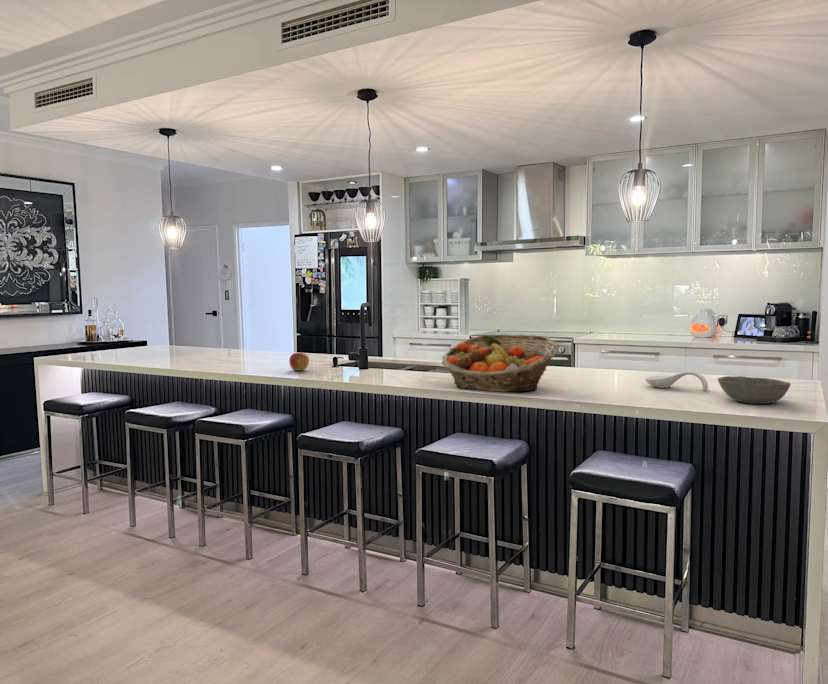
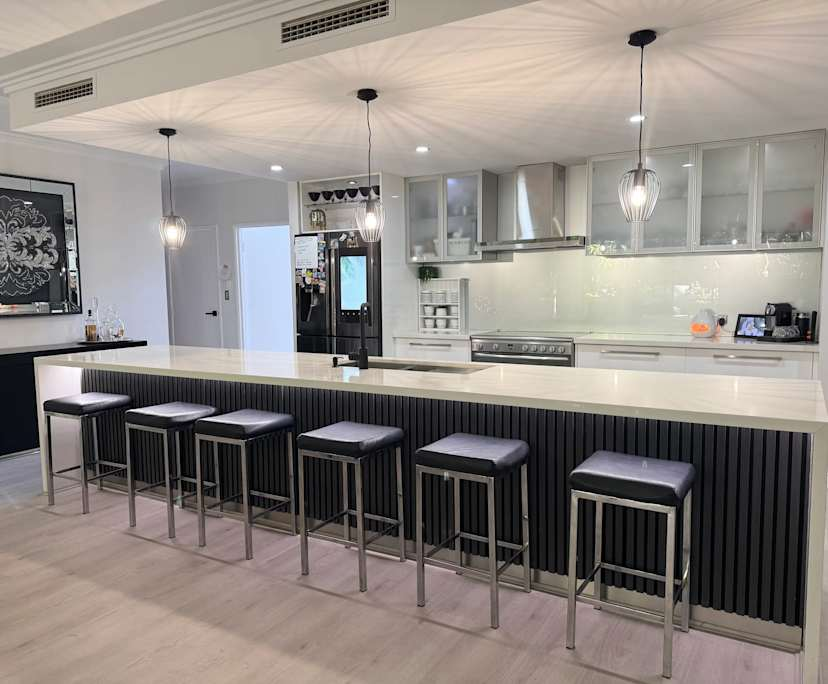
- bowl [717,375,792,405]
- apple [288,350,310,372]
- spoon rest [644,370,709,392]
- fruit basket [440,333,559,393]
